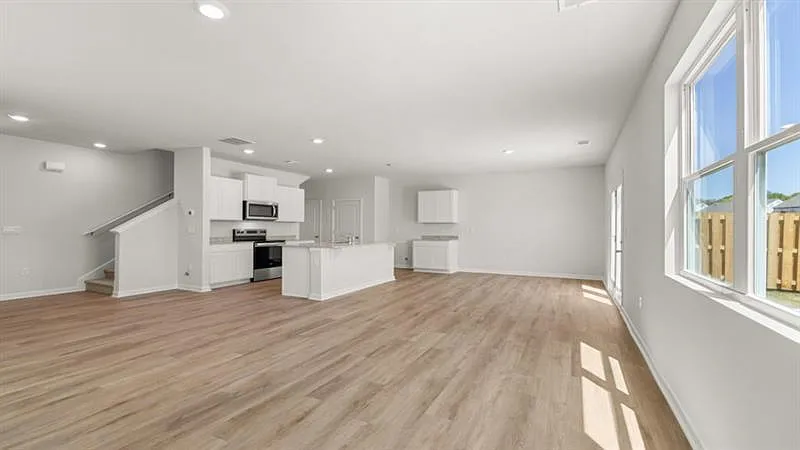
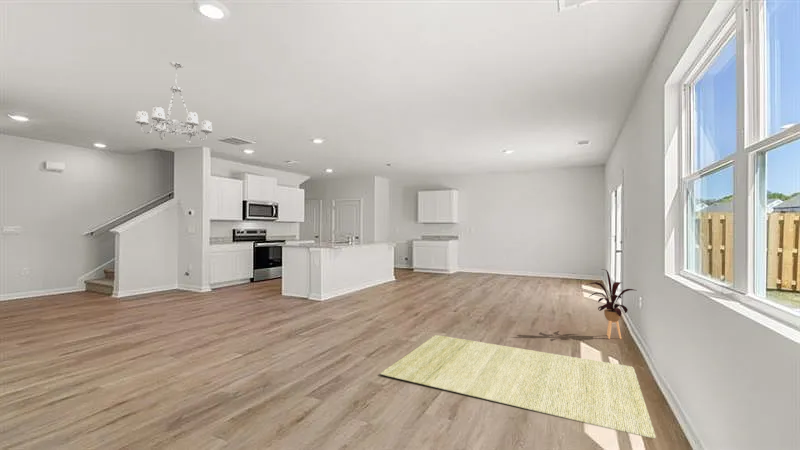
+ rug [379,334,657,439]
+ house plant [583,268,638,340]
+ chandelier [134,61,213,144]
